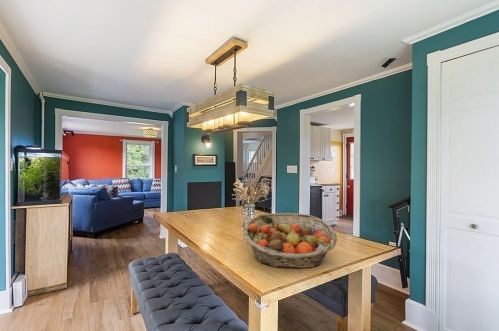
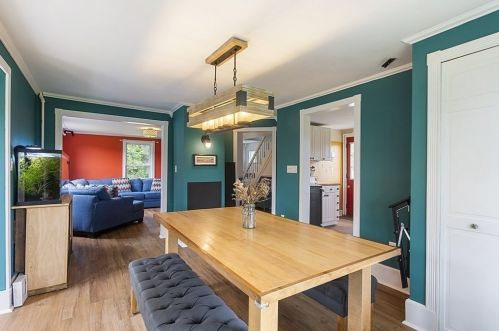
- fruit basket [242,212,338,269]
